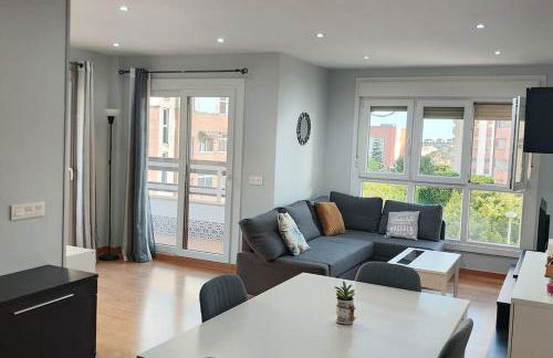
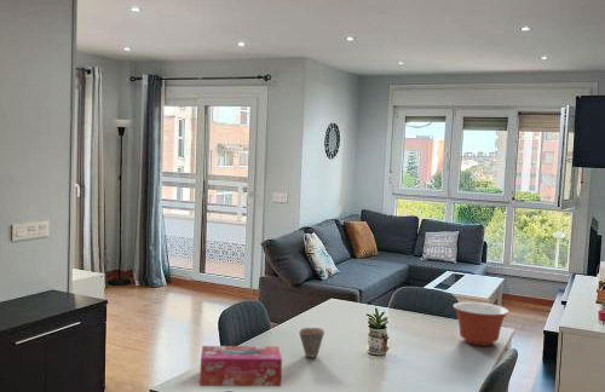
+ mixing bowl [453,301,509,347]
+ cup [298,327,325,358]
+ tissue box [198,345,283,387]
